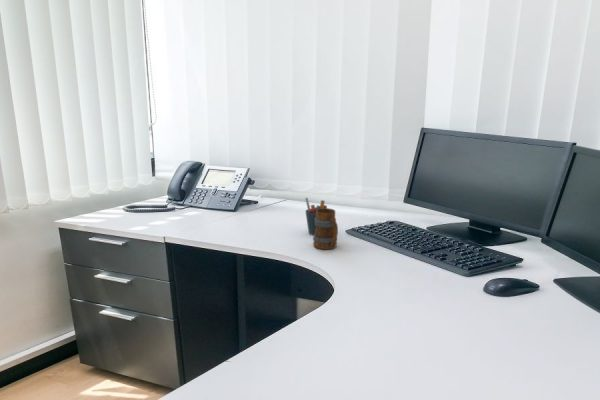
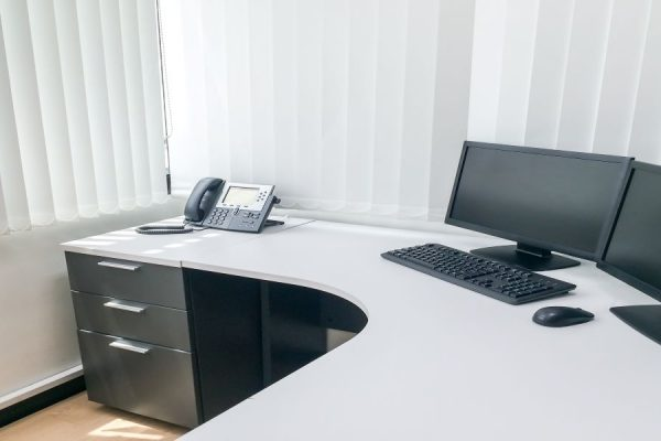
- mug [312,207,339,250]
- pen holder [304,196,328,236]
